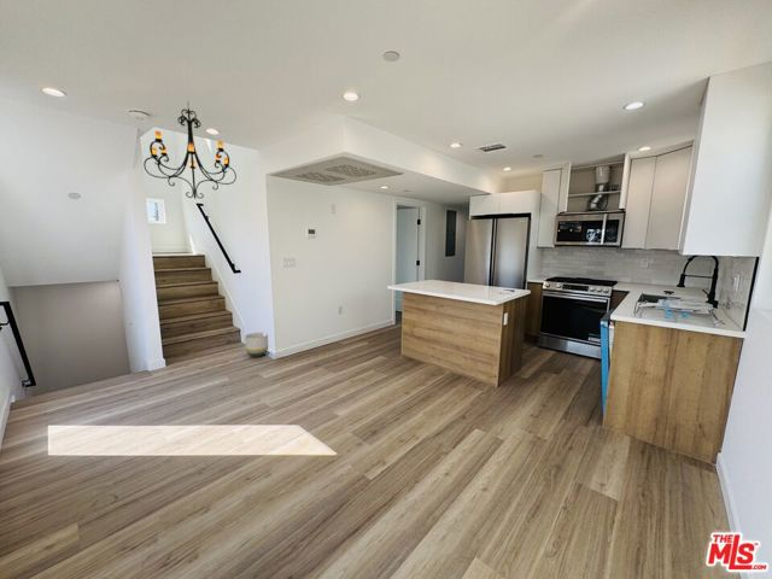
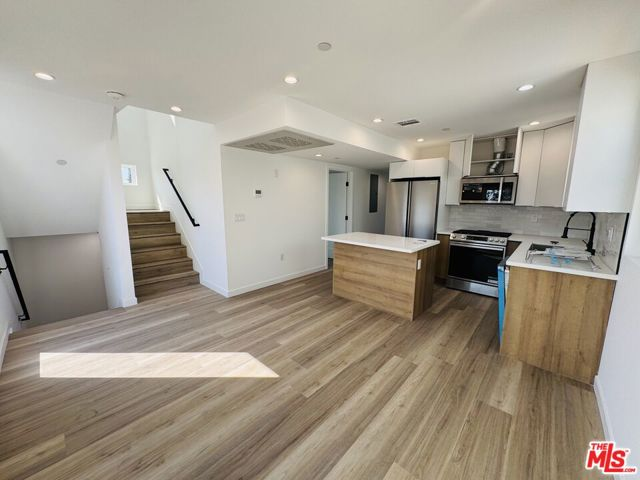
- chandelier [142,103,238,200]
- planter [244,332,269,358]
